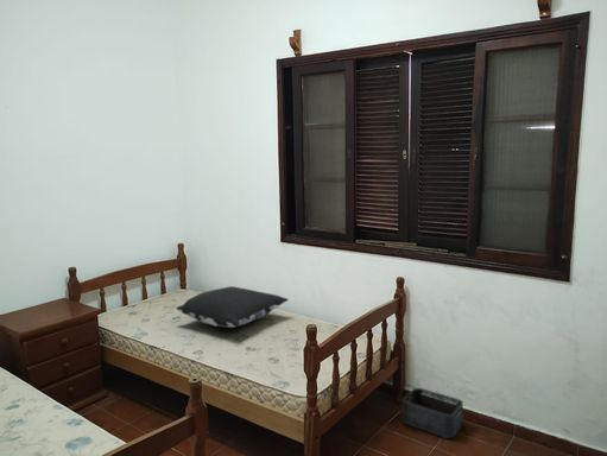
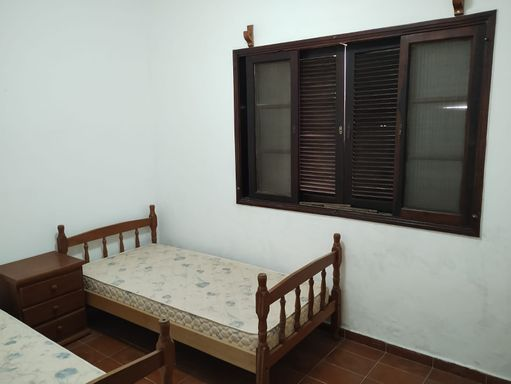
- pillow [175,285,290,329]
- storage bin [401,387,464,439]
